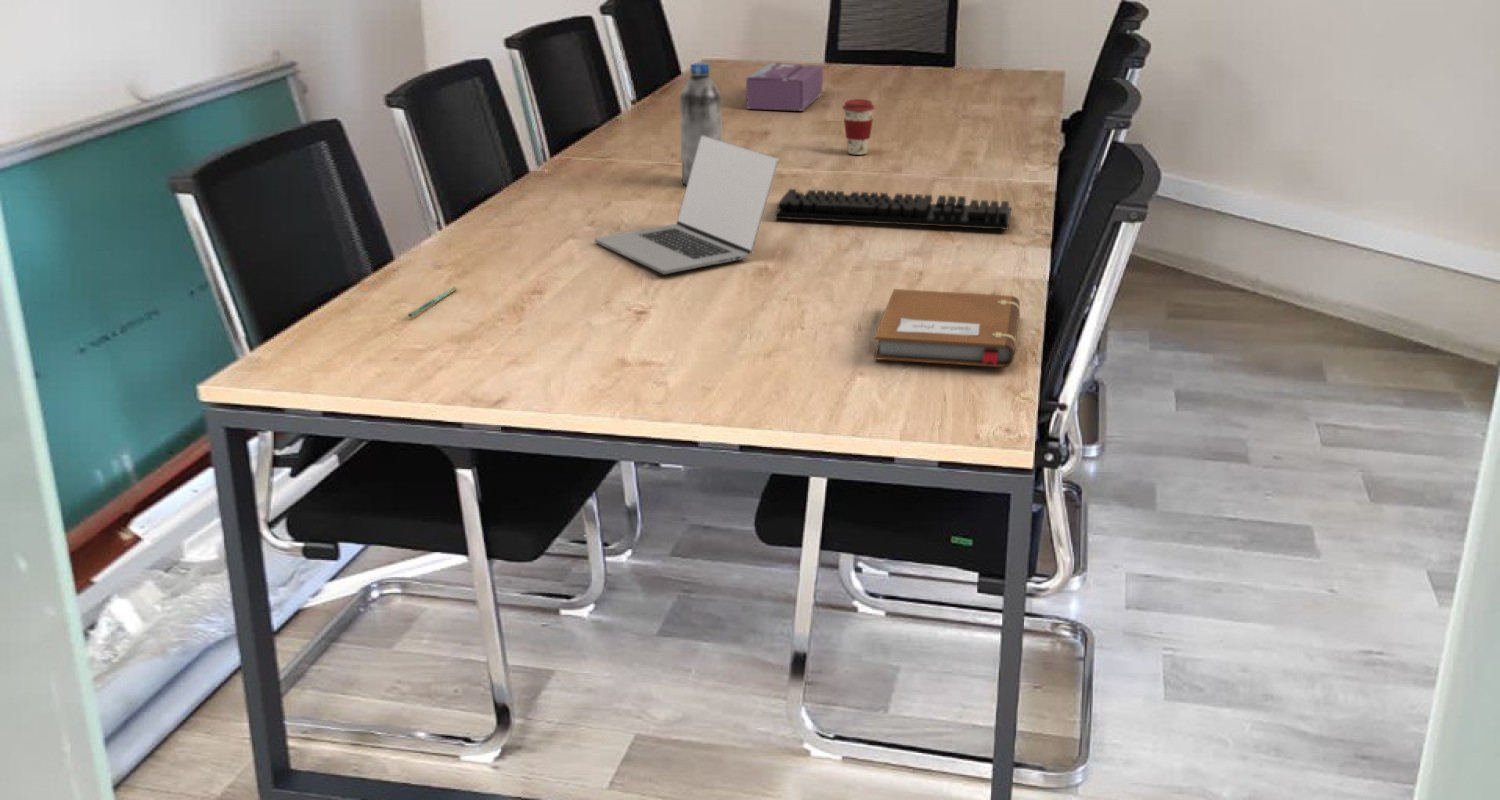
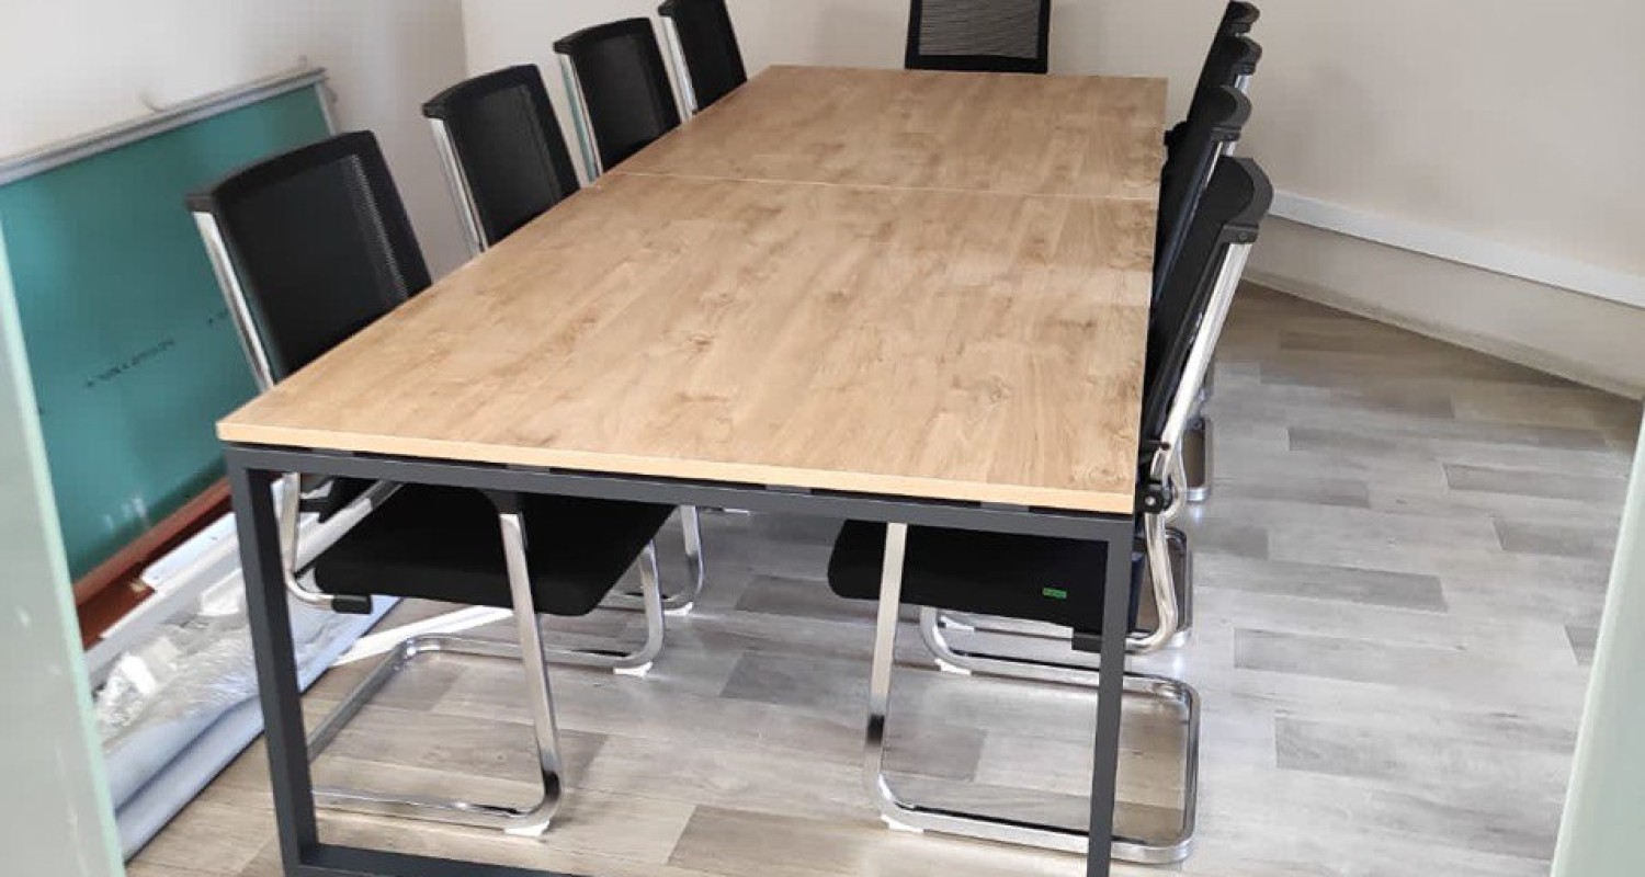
- tissue box [745,62,824,112]
- notebook [873,288,1021,368]
- laptop [593,135,780,275]
- keyboard [774,188,1012,231]
- water bottle [679,62,723,186]
- coffee cup [841,98,876,156]
- pen [407,285,458,318]
